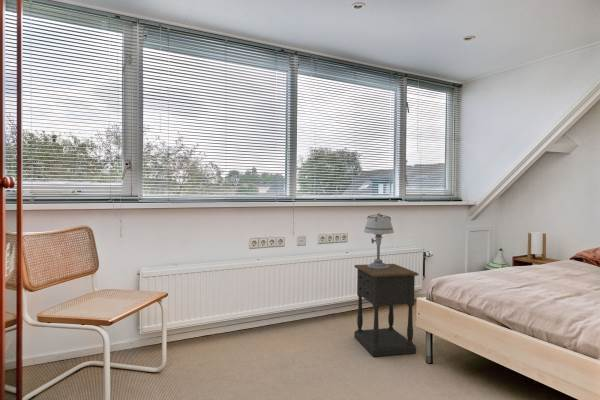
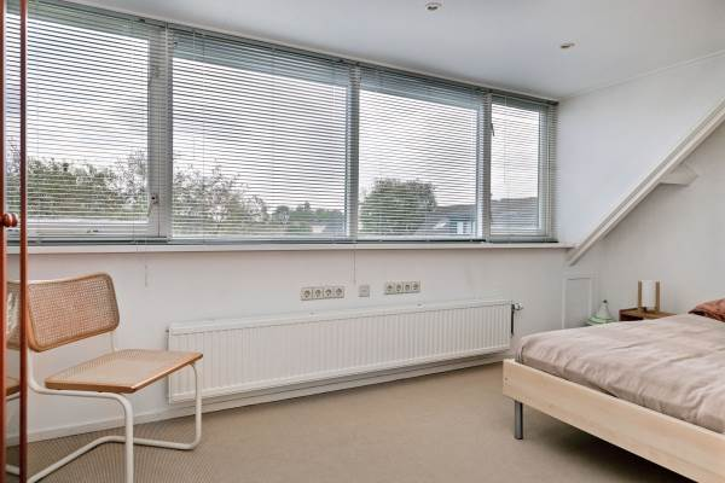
- nightstand [353,263,420,357]
- table lamp [363,212,395,269]
